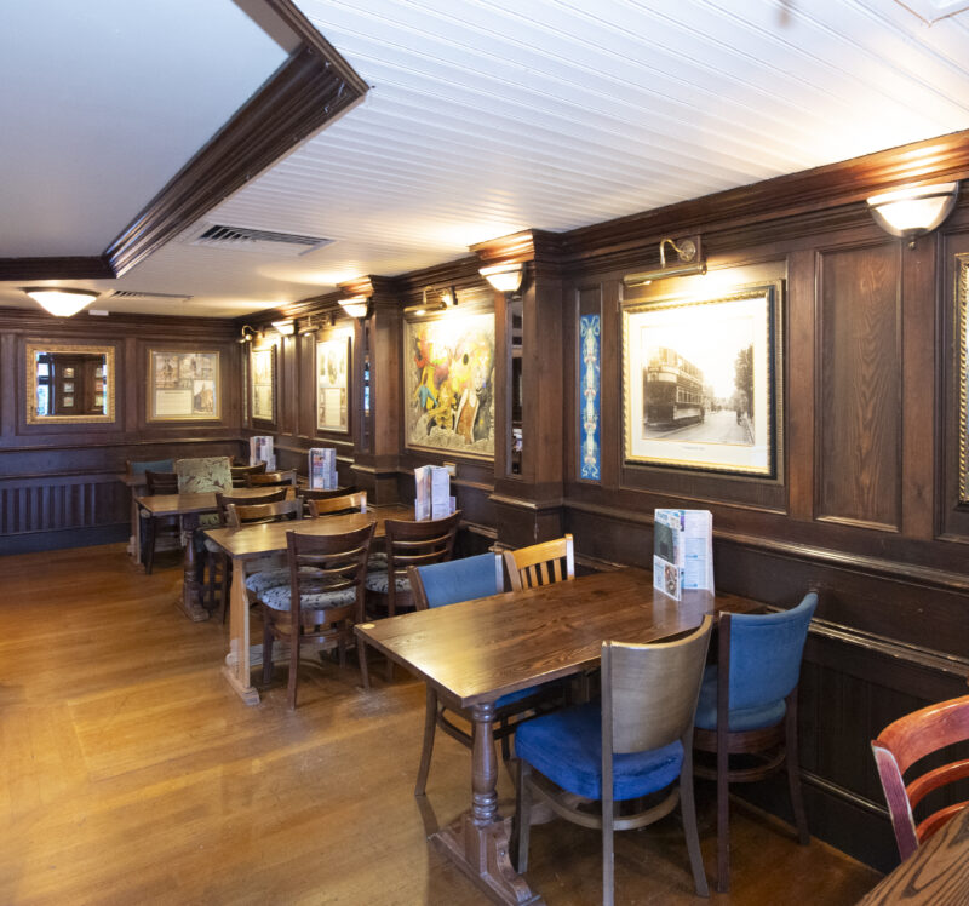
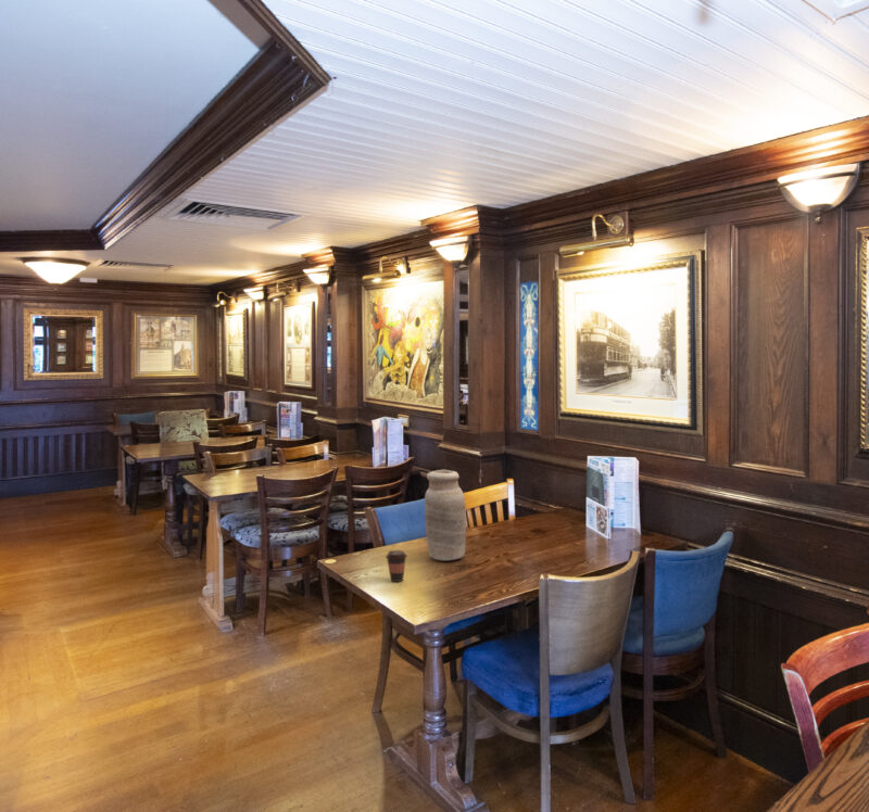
+ vase [424,469,467,561]
+ coffee cup [385,549,408,583]
